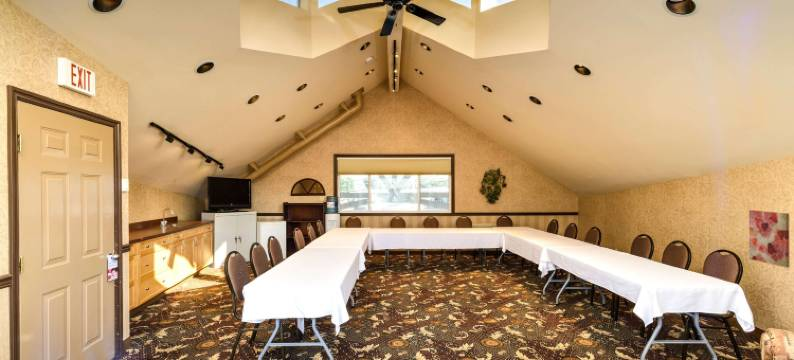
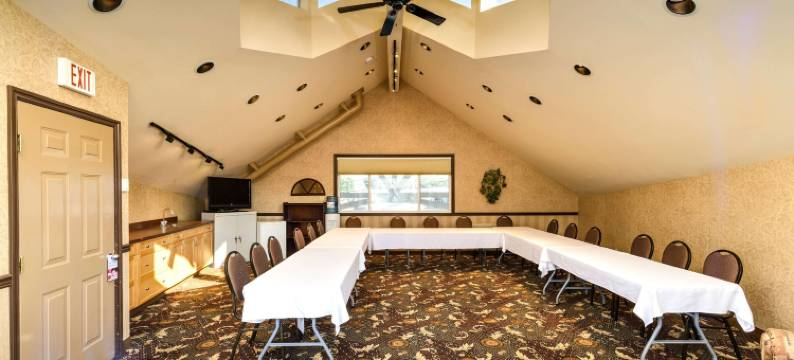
- wall art [748,209,790,269]
